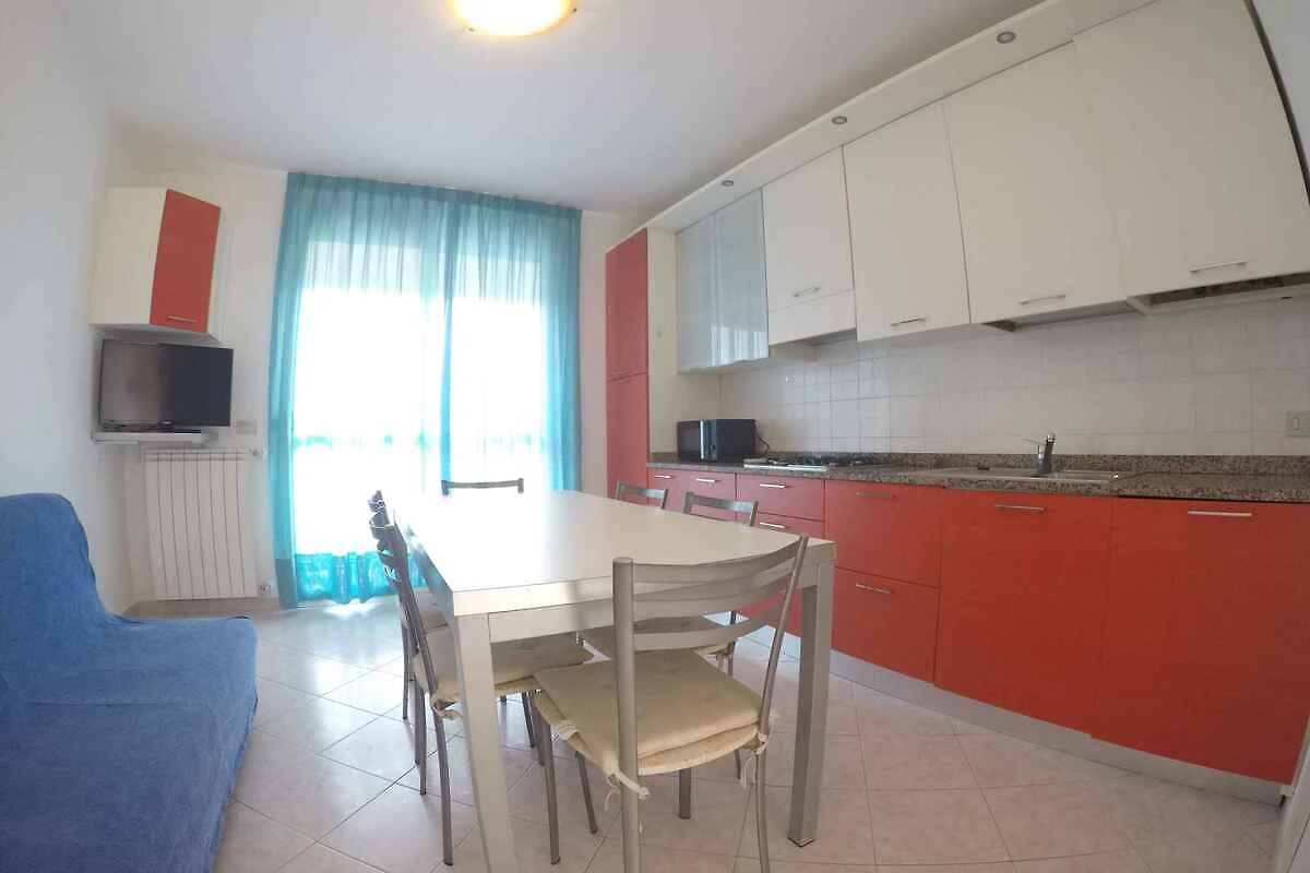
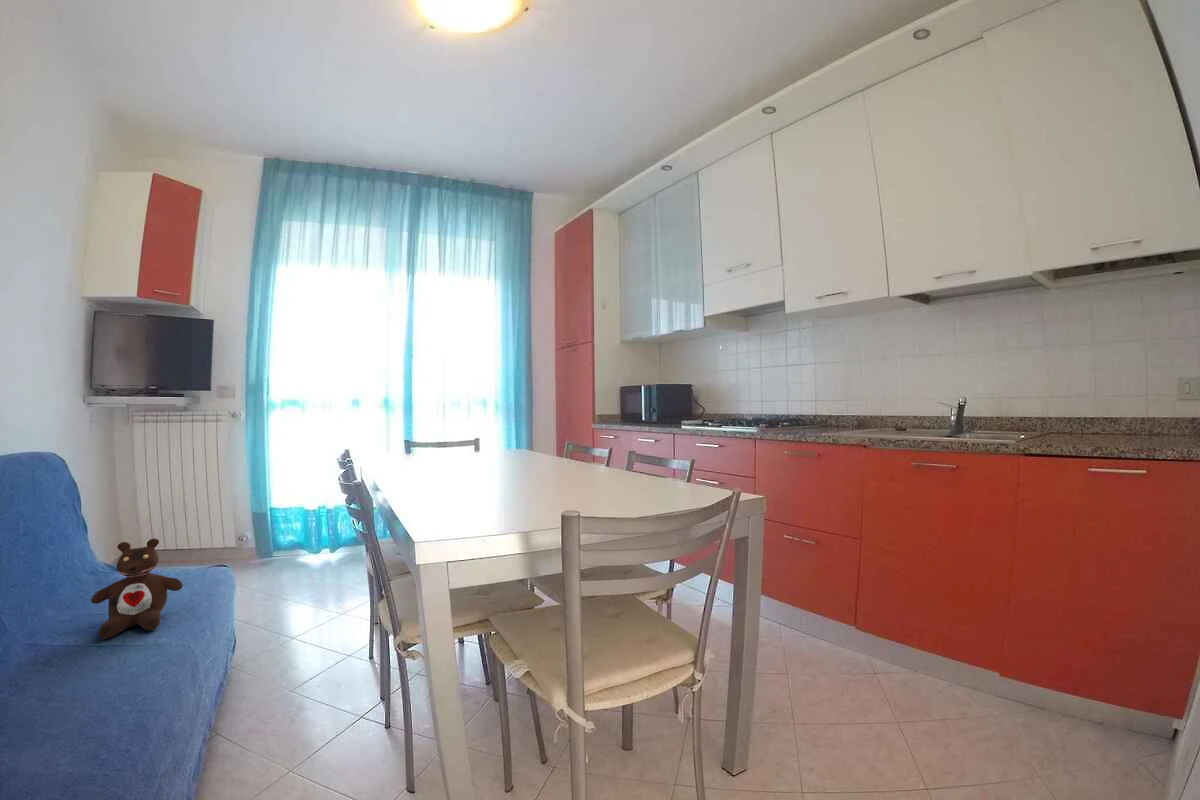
+ teddy bear [90,538,184,640]
